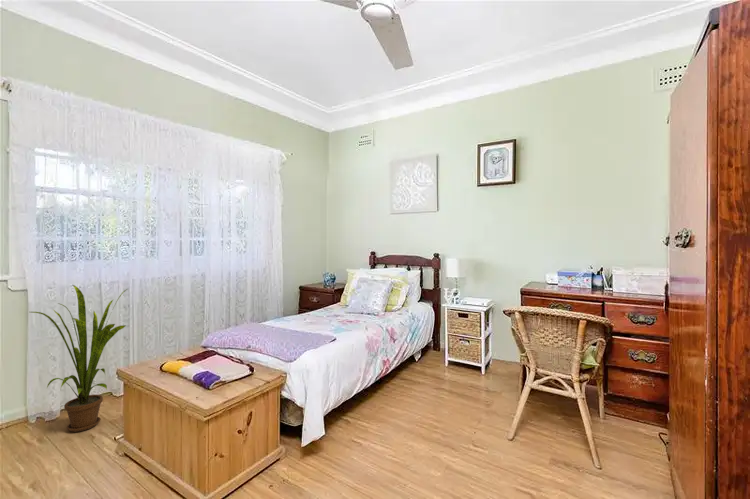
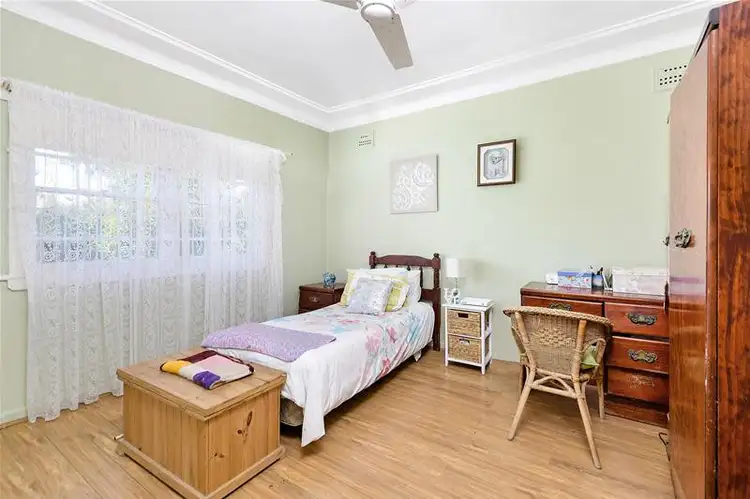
- house plant [30,284,128,433]
